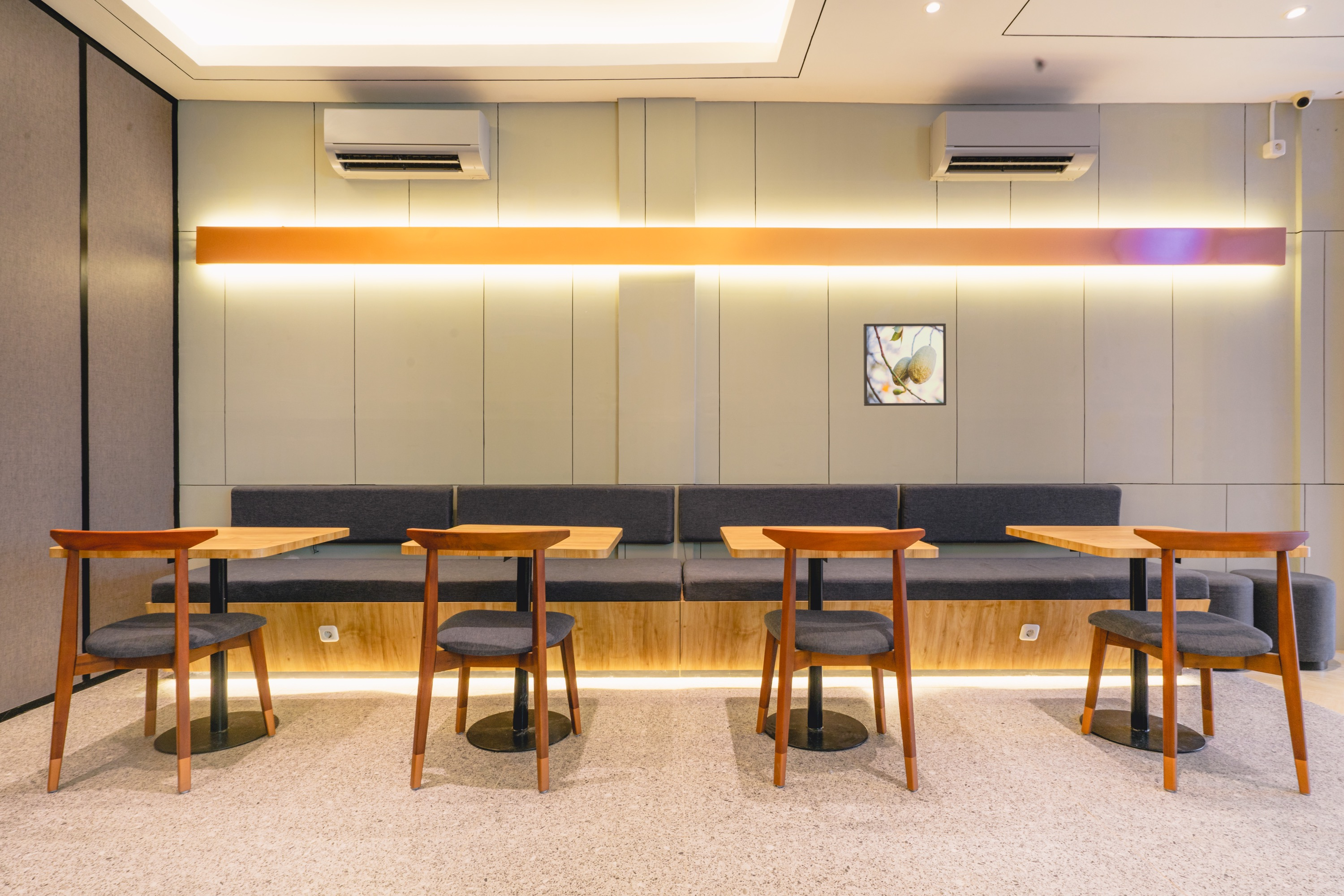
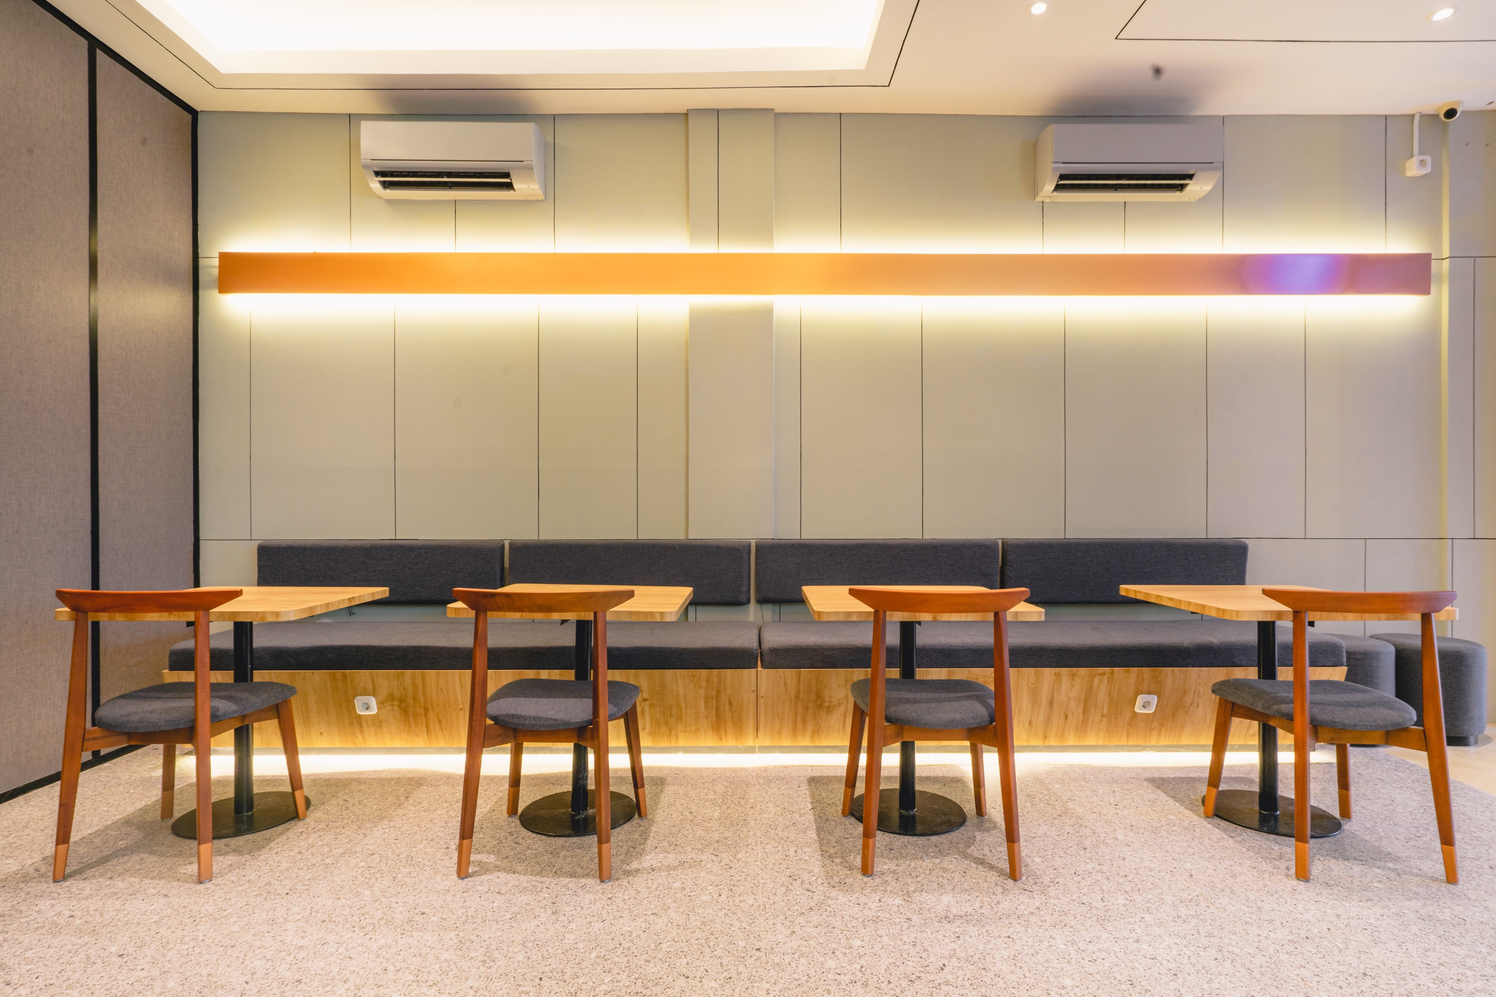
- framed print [863,323,947,406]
